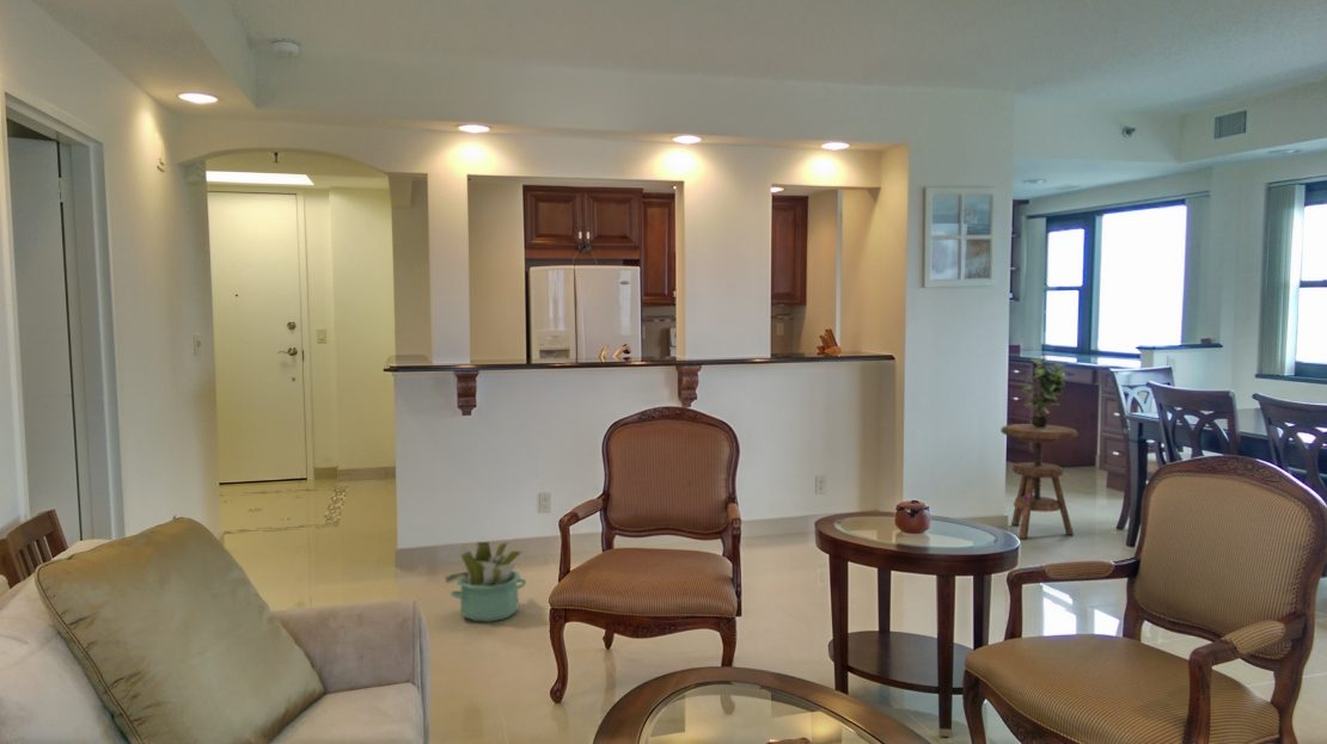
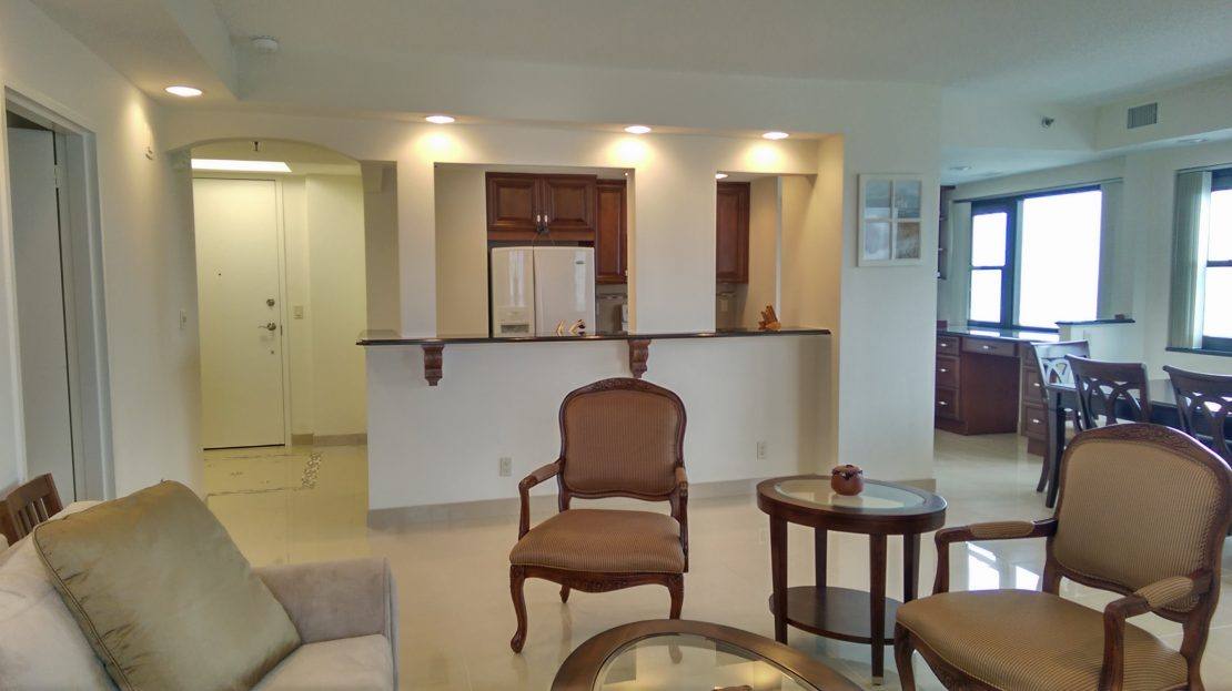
- decorative plant [442,541,527,623]
- potted plant [1020,357,1069,428]
- side table [999,423,1080,540]
